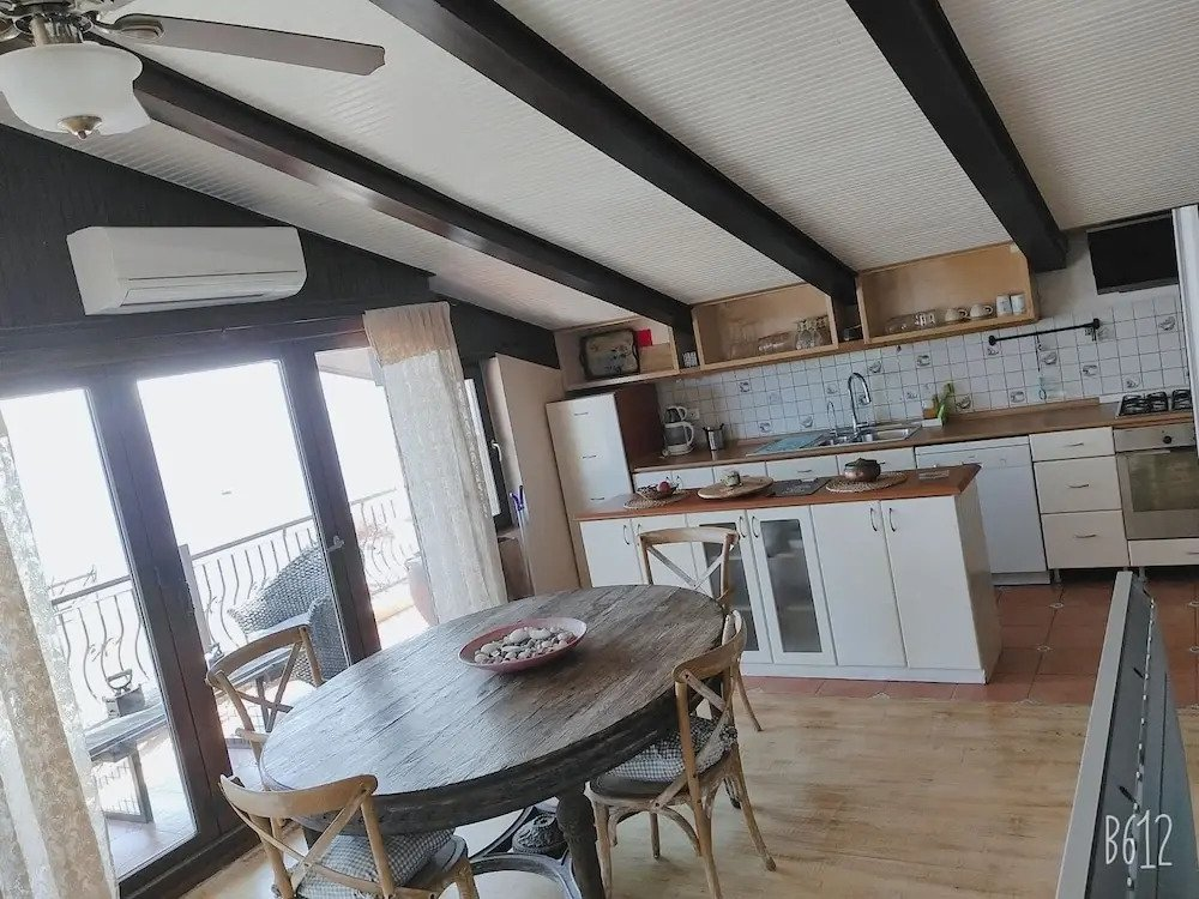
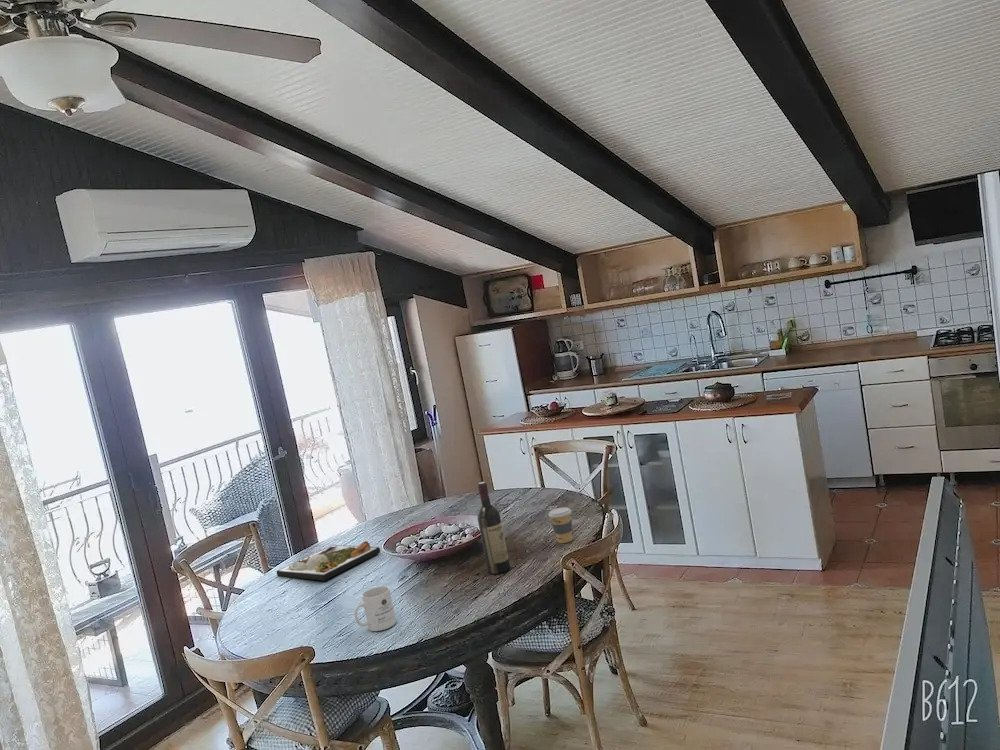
+ coffee cup [547,506,573,544]
+ wine bottle [477,481,511,575]
+ dinner plate [276,540,381,581]
+ mug [353,585,397,632]
